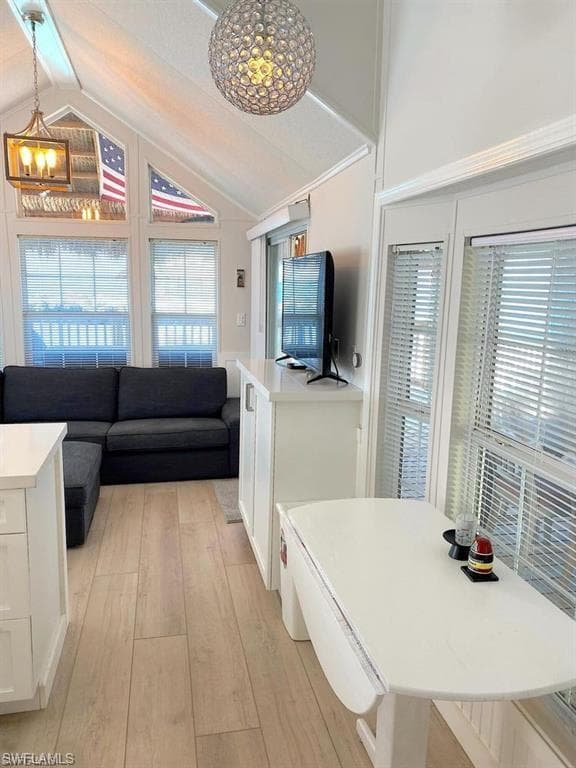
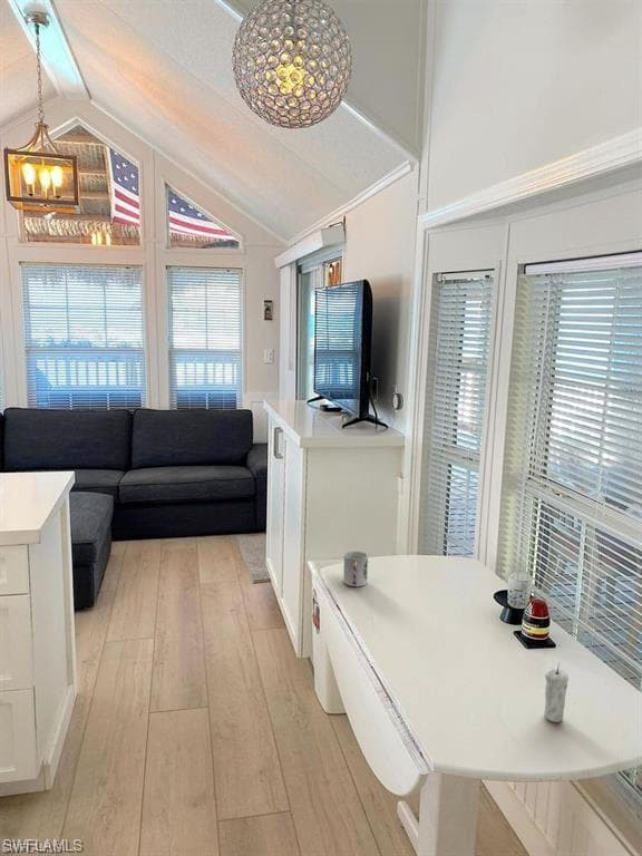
+ candle [543,662,570,723]
+ cup [342,551,369,587]
